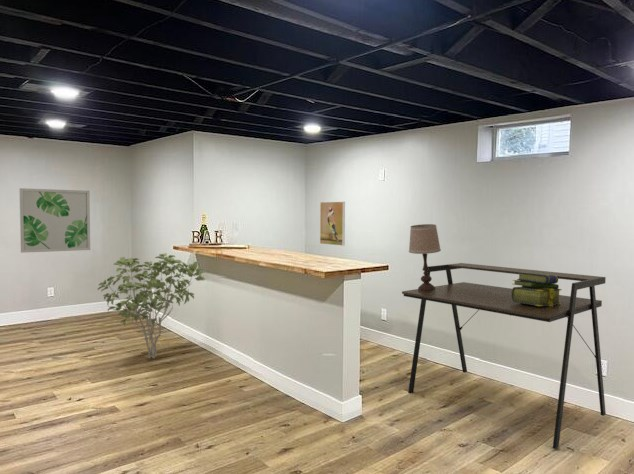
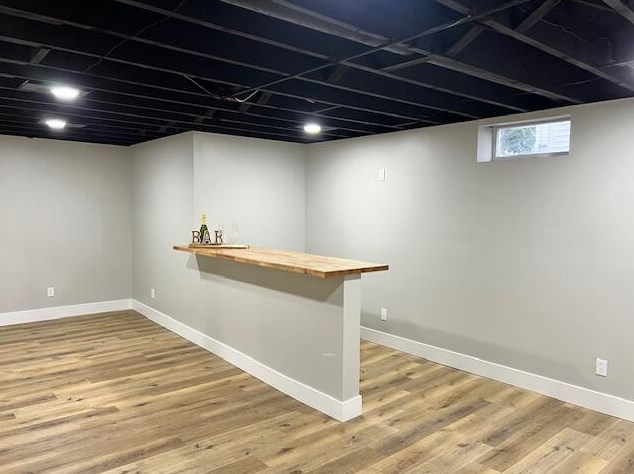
- stack of books [511,272,562,306]
- desk [401,262,607,450]
- table lamp [408,223,442,292]
- shrub [97,252,206,359]
- wall art [18,187,91,254]
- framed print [319,201,346,247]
